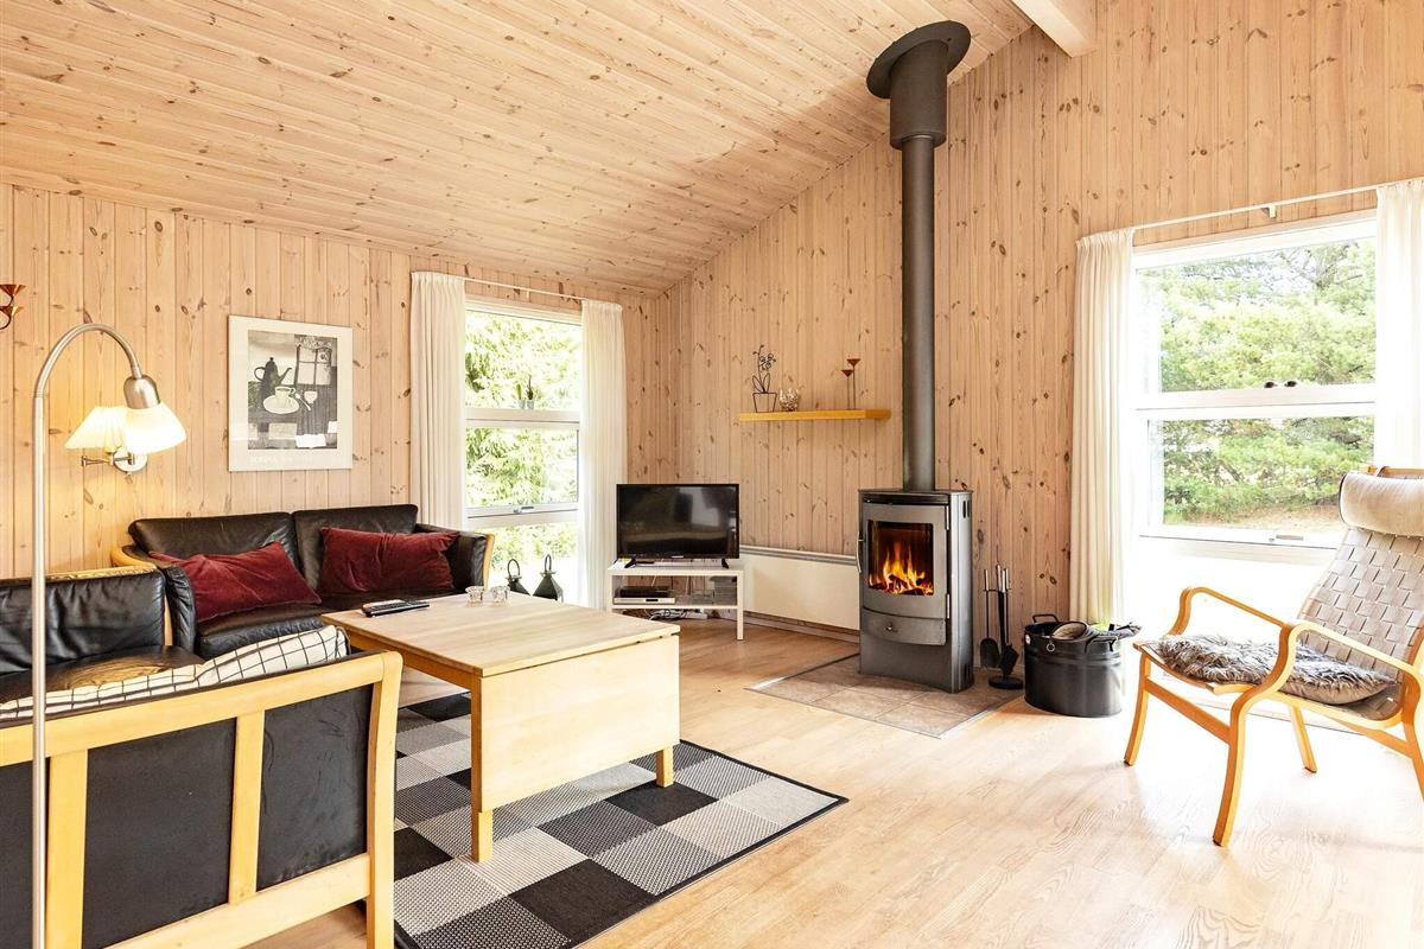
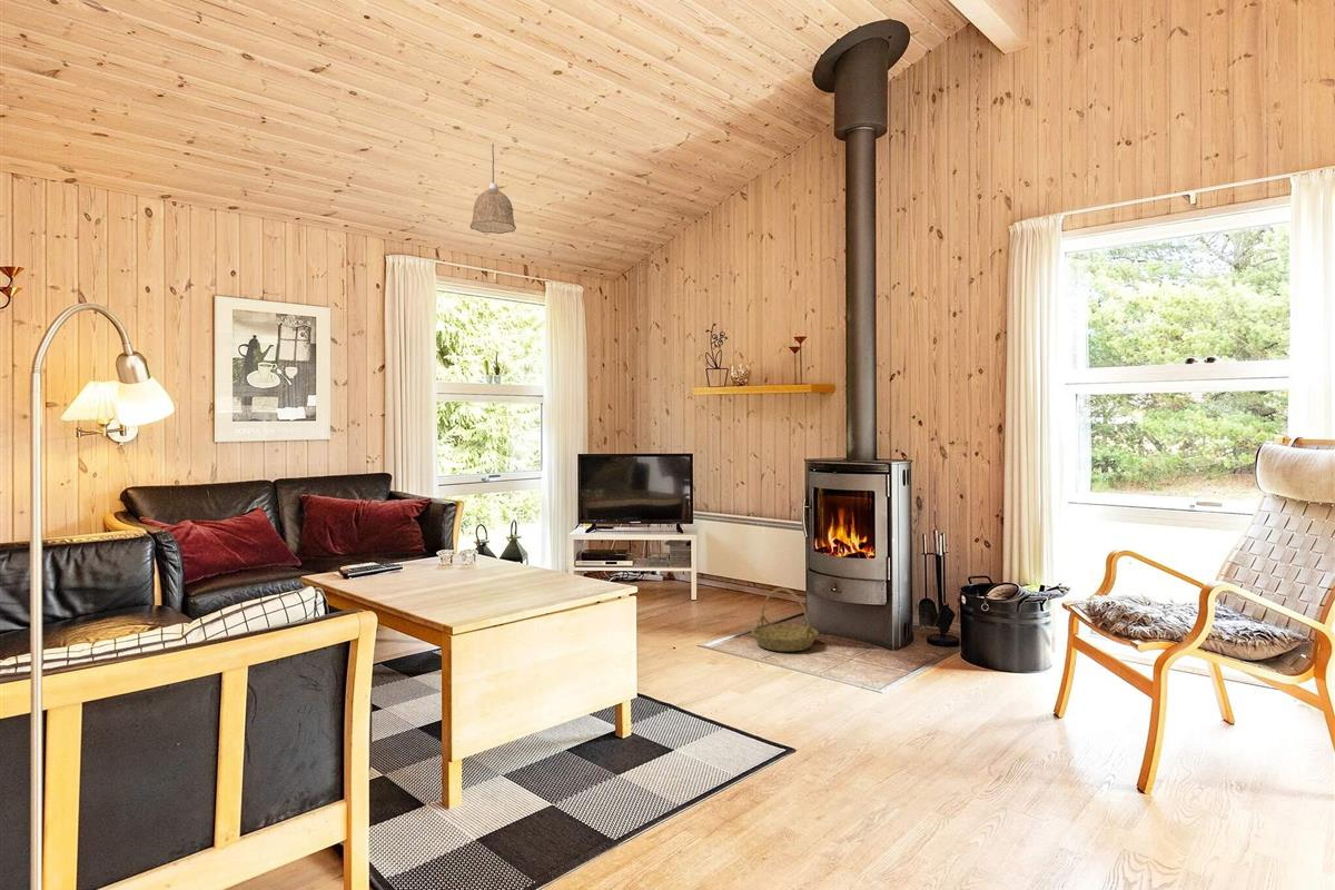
+ pendant lamp [469,142,517,235]
+ basket [750,586,820,652]
